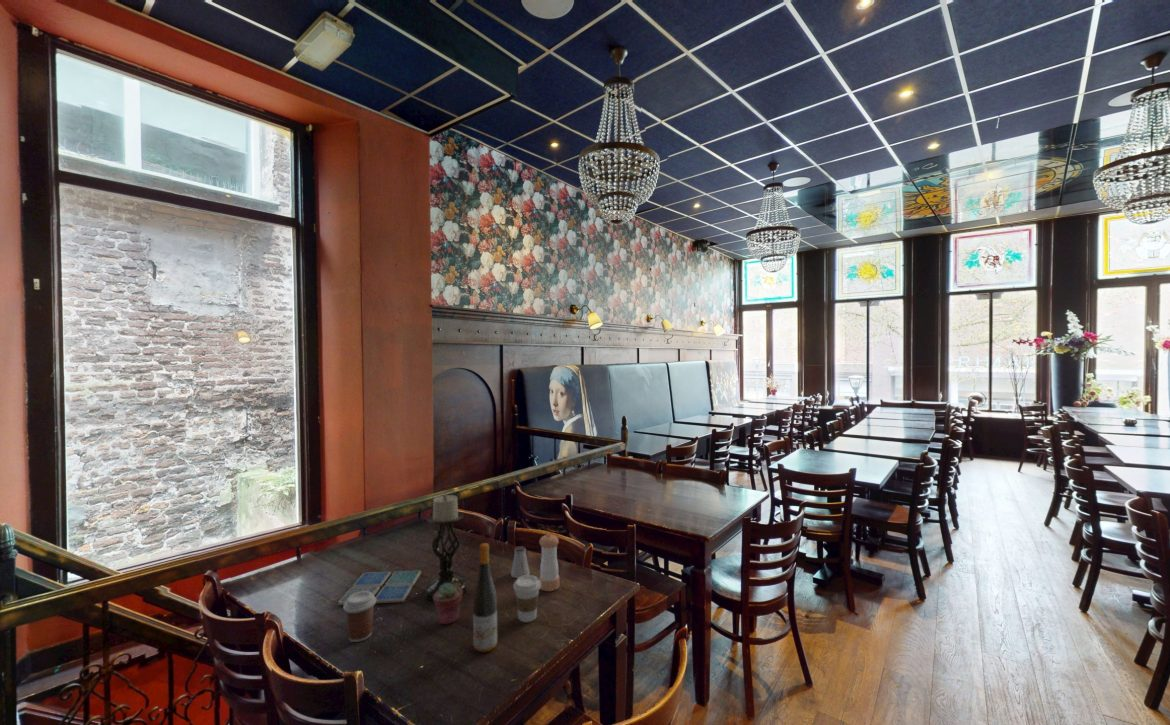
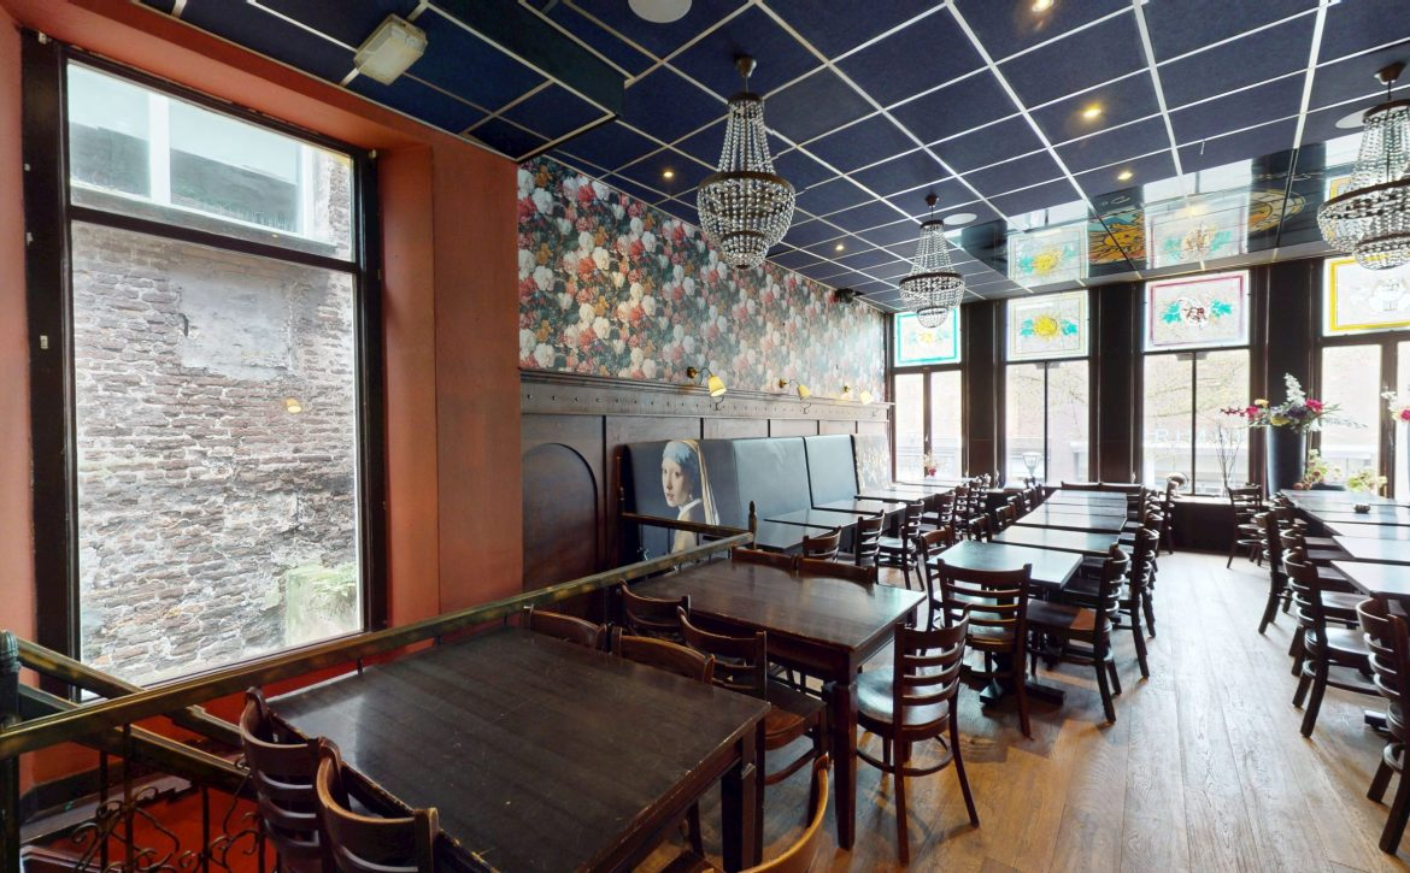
- candle holder [424,493,469,603]
- potted succulent [433,583,463,625]
- coffee cup [342,591,377,643]
- pepper shaker [538,533,560,592]
- saltshaker [510,545,531,579]
- wine bottle [472,542,498,653]
- coffee cup [512,574,541,623]
- drink coaster [337,570,422,606]
